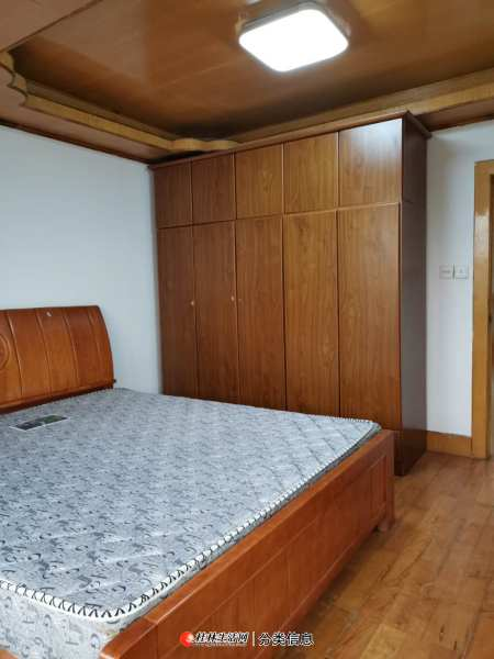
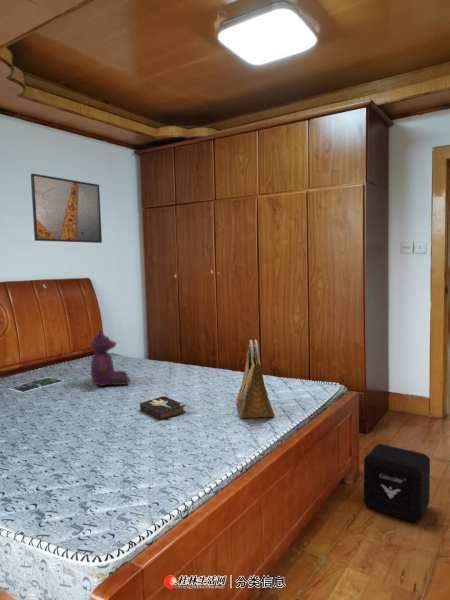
+ grocery bag [235,339,276,419]
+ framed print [30,172,103,244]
+ hardback book [139,395,186,421]
+ air purifier [363,443,431,523]
+ teddy bear [90,327,131,387]
